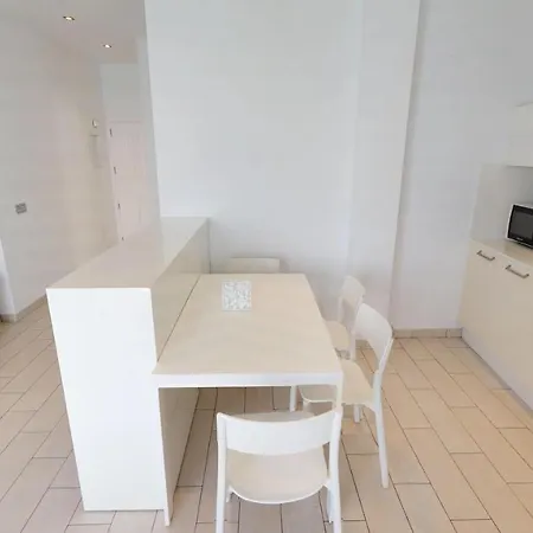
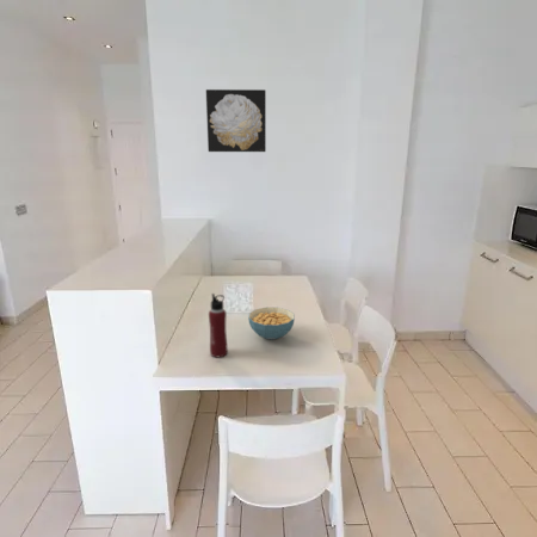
+ cereal bowl [247,305,296,341]
+ wall art [205,88,267,153]
+ water bottle [208,292,229,358]
